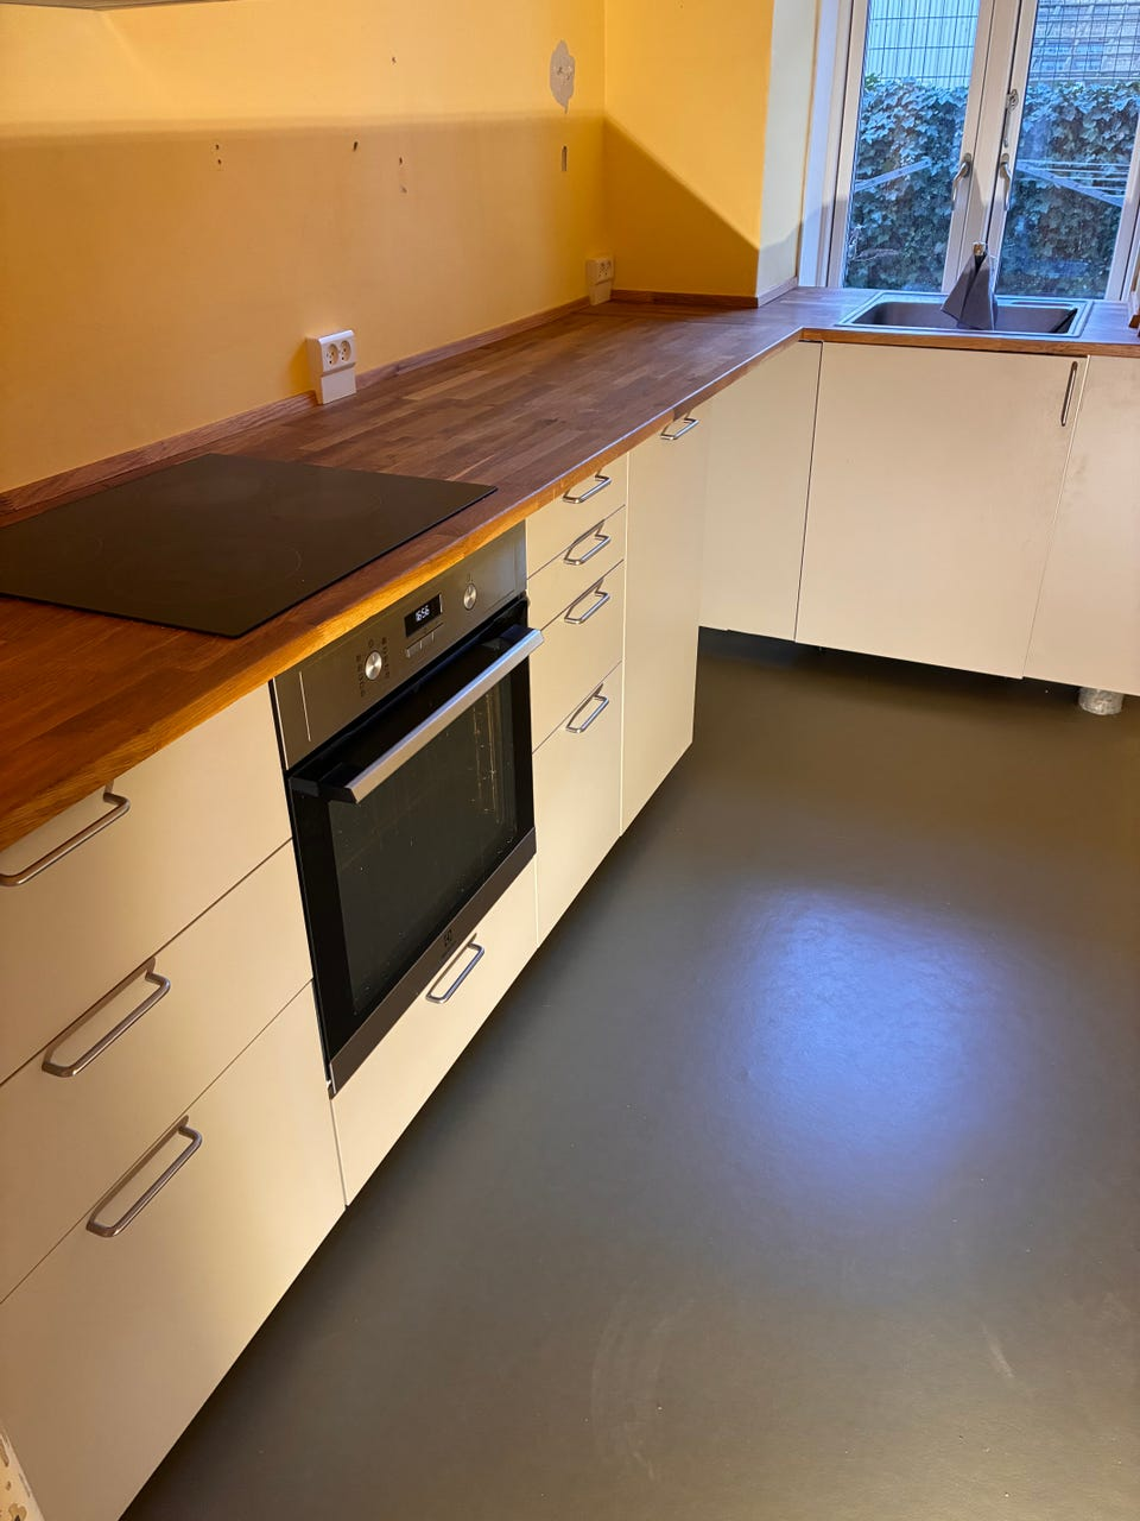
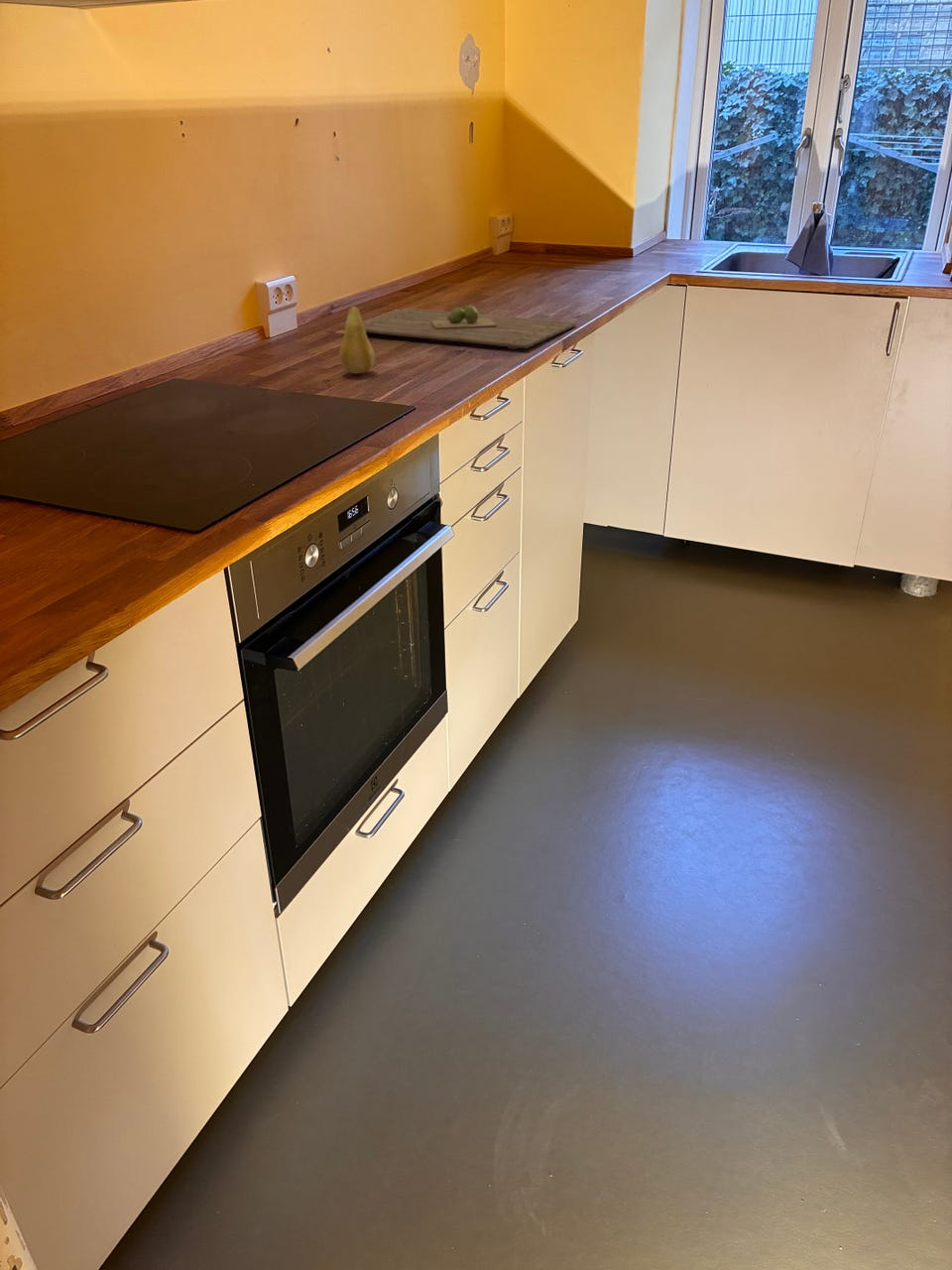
+ fruit [338,304,376,374]
+ cutting board [341,302,578,350]
